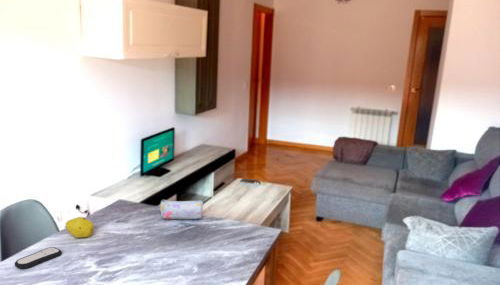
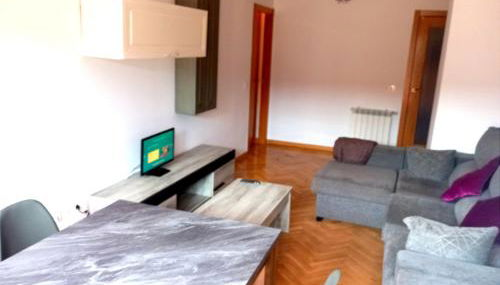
- pencil case [158,199,204,220]
- fruit [64,216,95,239]
- remote control [14,246,63,270]
